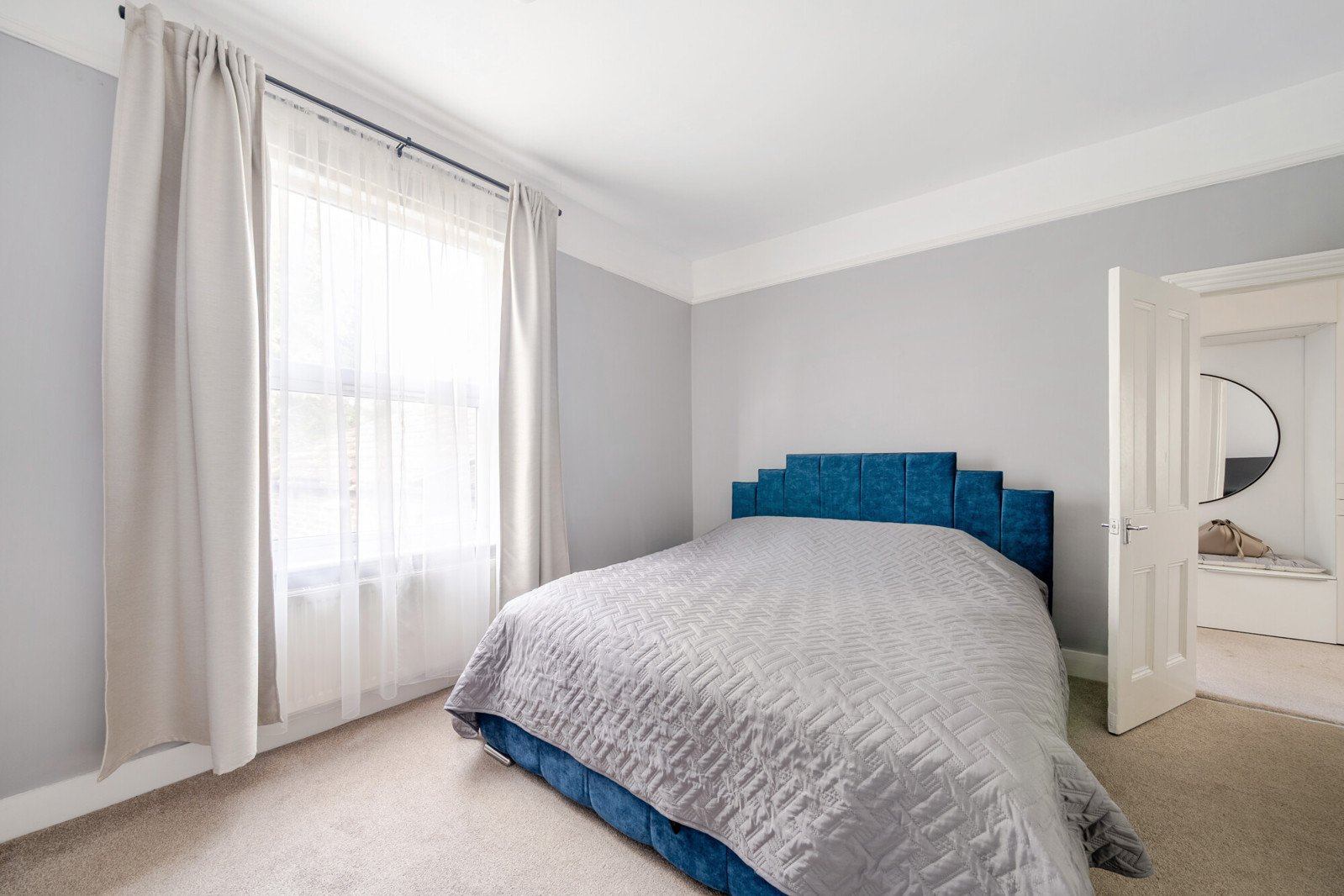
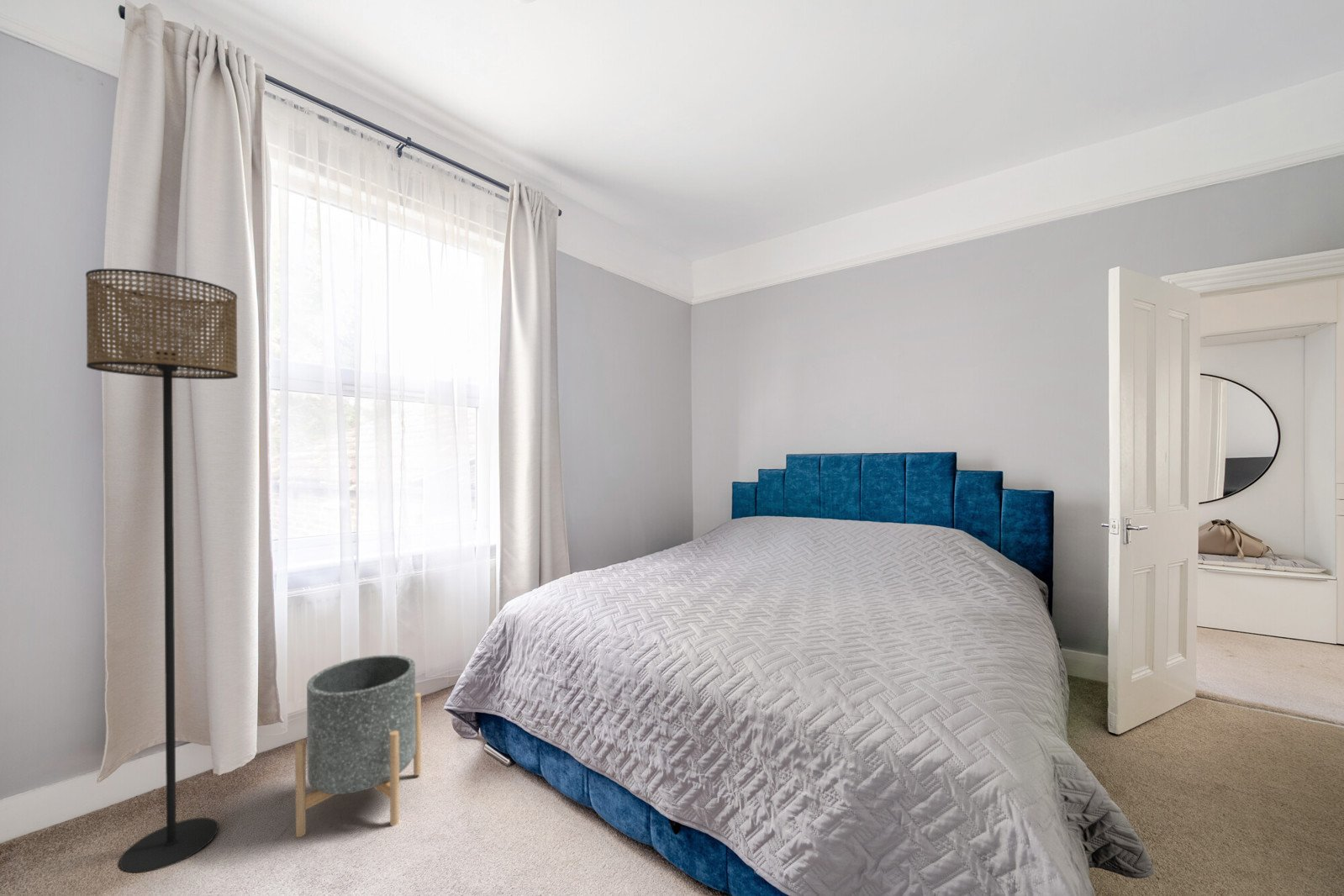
+ planter [294,654,422,838]
+ floor lamp [85,268,239,873]
